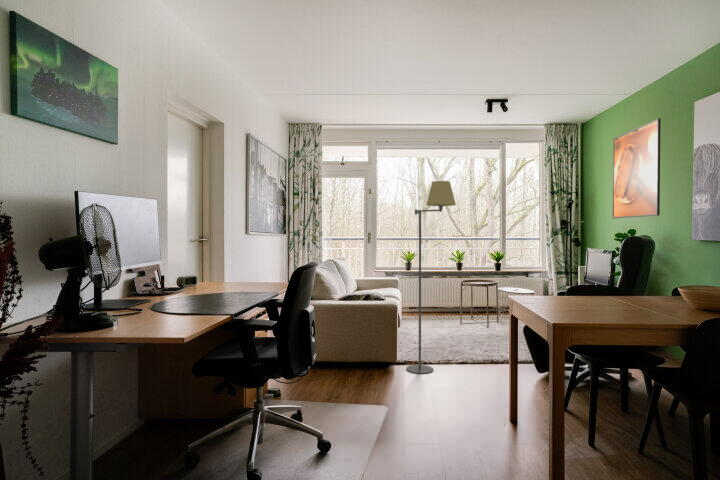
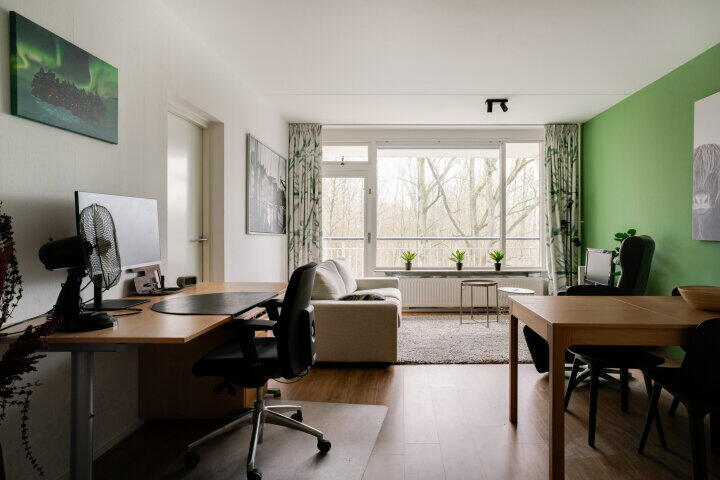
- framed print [612,117,662,219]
- floor lamp [405,180,457,375]
